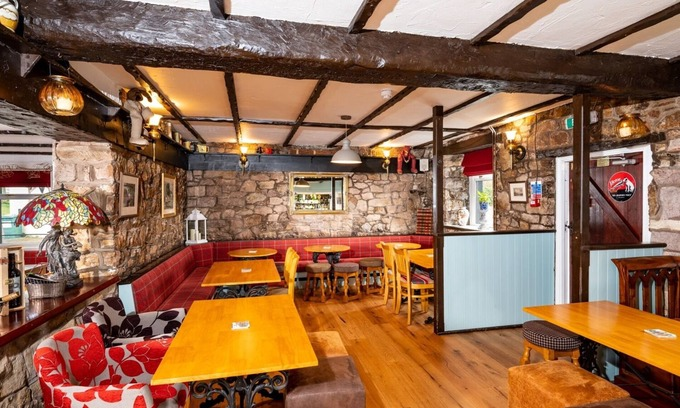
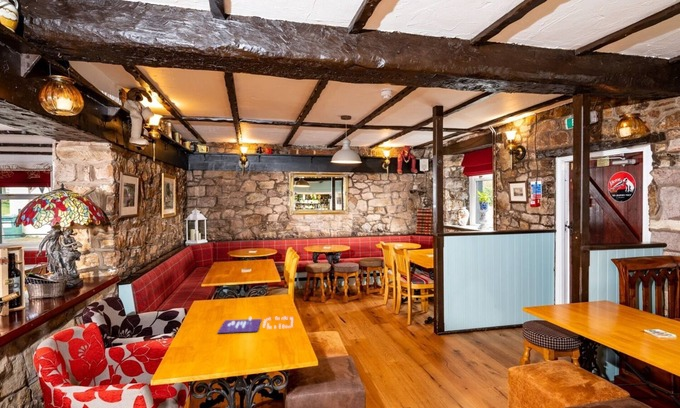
+ board game [216,315,294,334]
